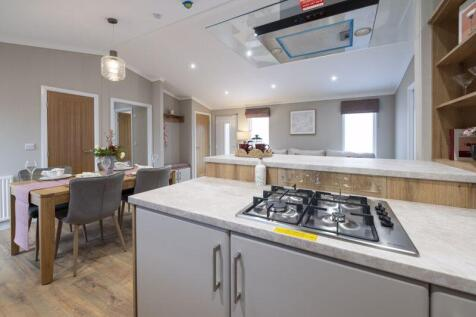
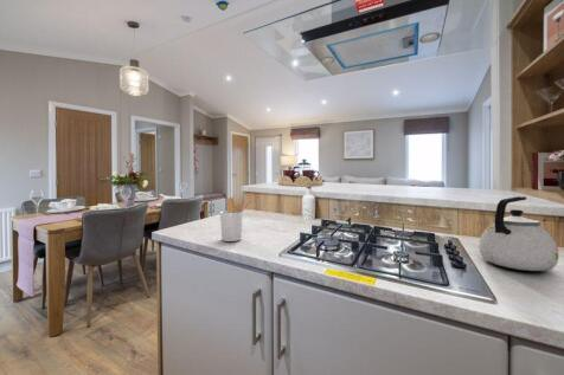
+ utensil holder [219,196,254,243]
+ kettle [478,195,560,272]
